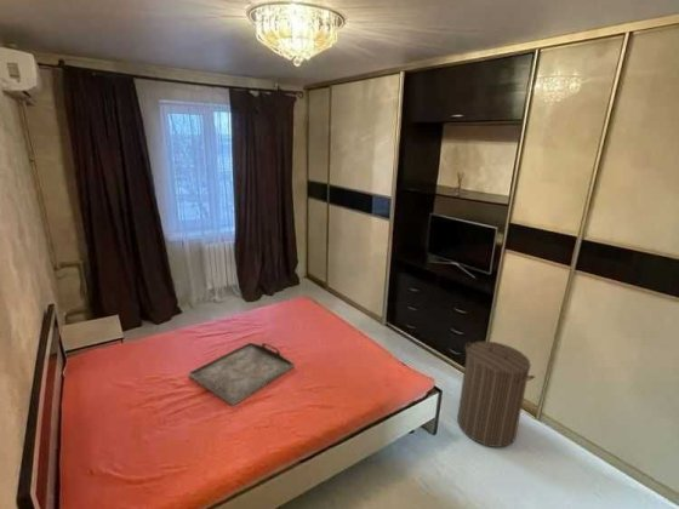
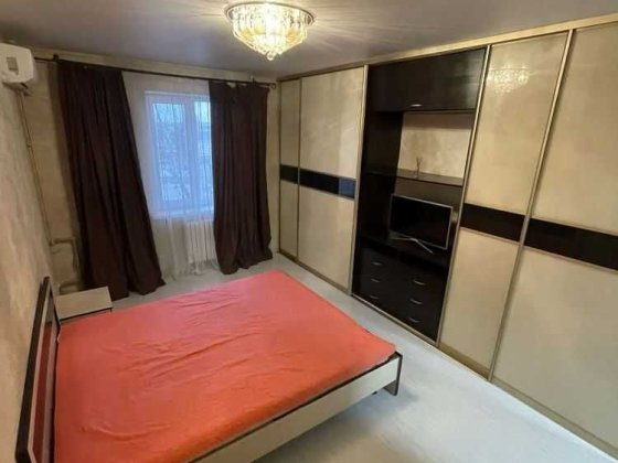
- serving tray [188,341,295,407]
- laundry hamper [456,341,536,448]
